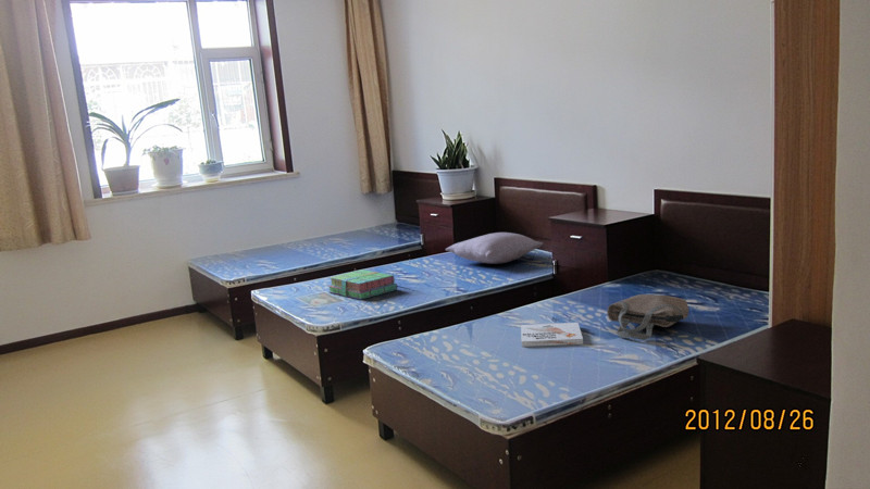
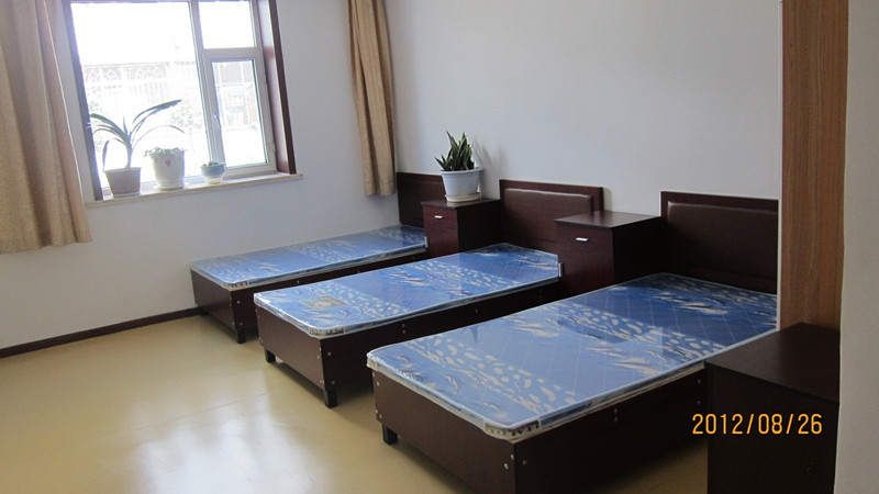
- pillow [445,231,544,265]
- stack of books [327,268,398,301]
- book [520,322,584,348]
- tote bag [606,293,691,341]
